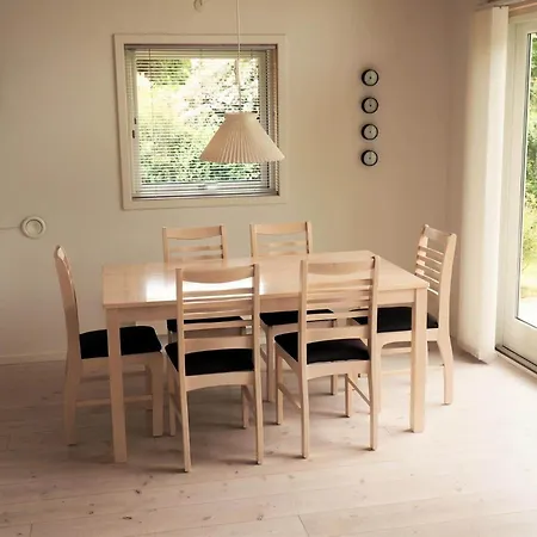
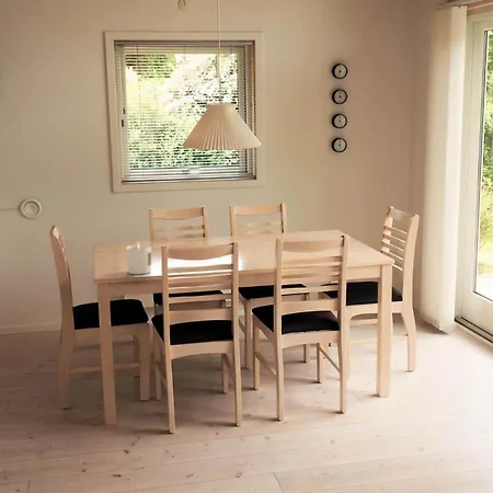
+ candle [125,241,152,275]
